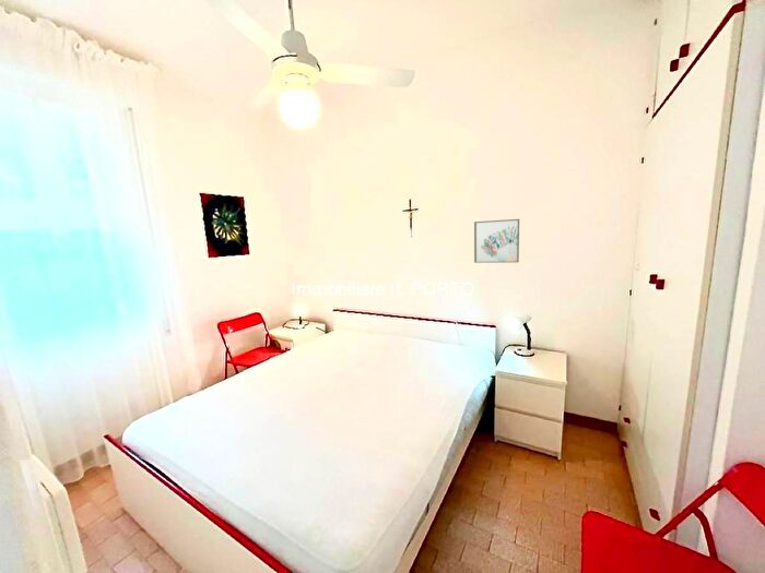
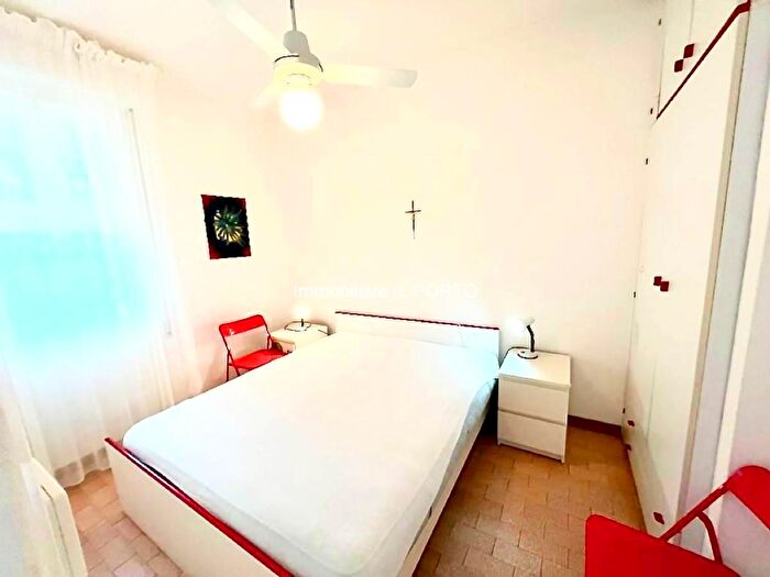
- wall art [473,218,520,264]
